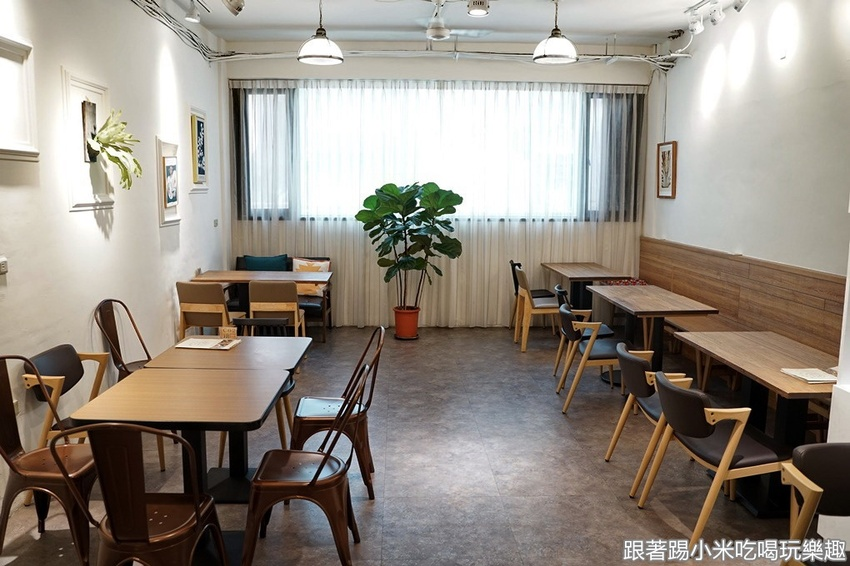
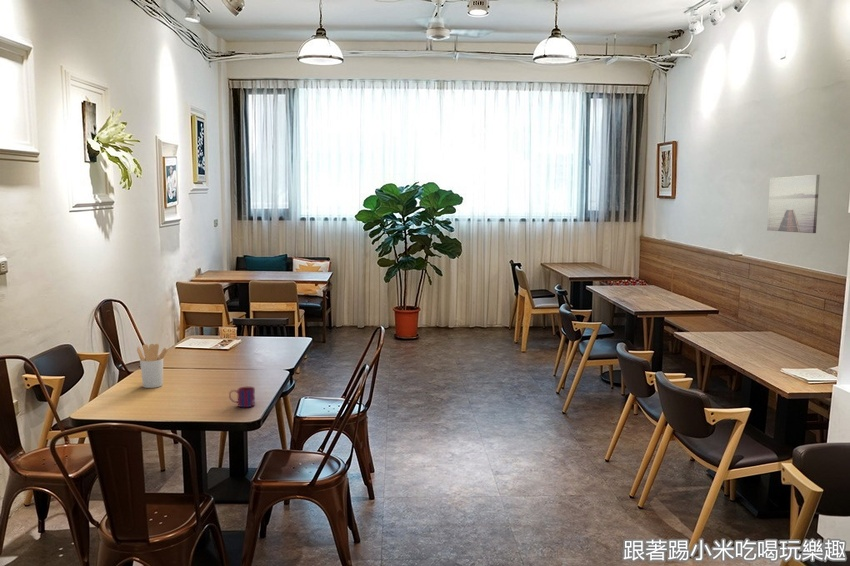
+ wall art [766,174,821,234]
+ mug [228,386,256,408]
+ utensil holder [136,343,169,389]
